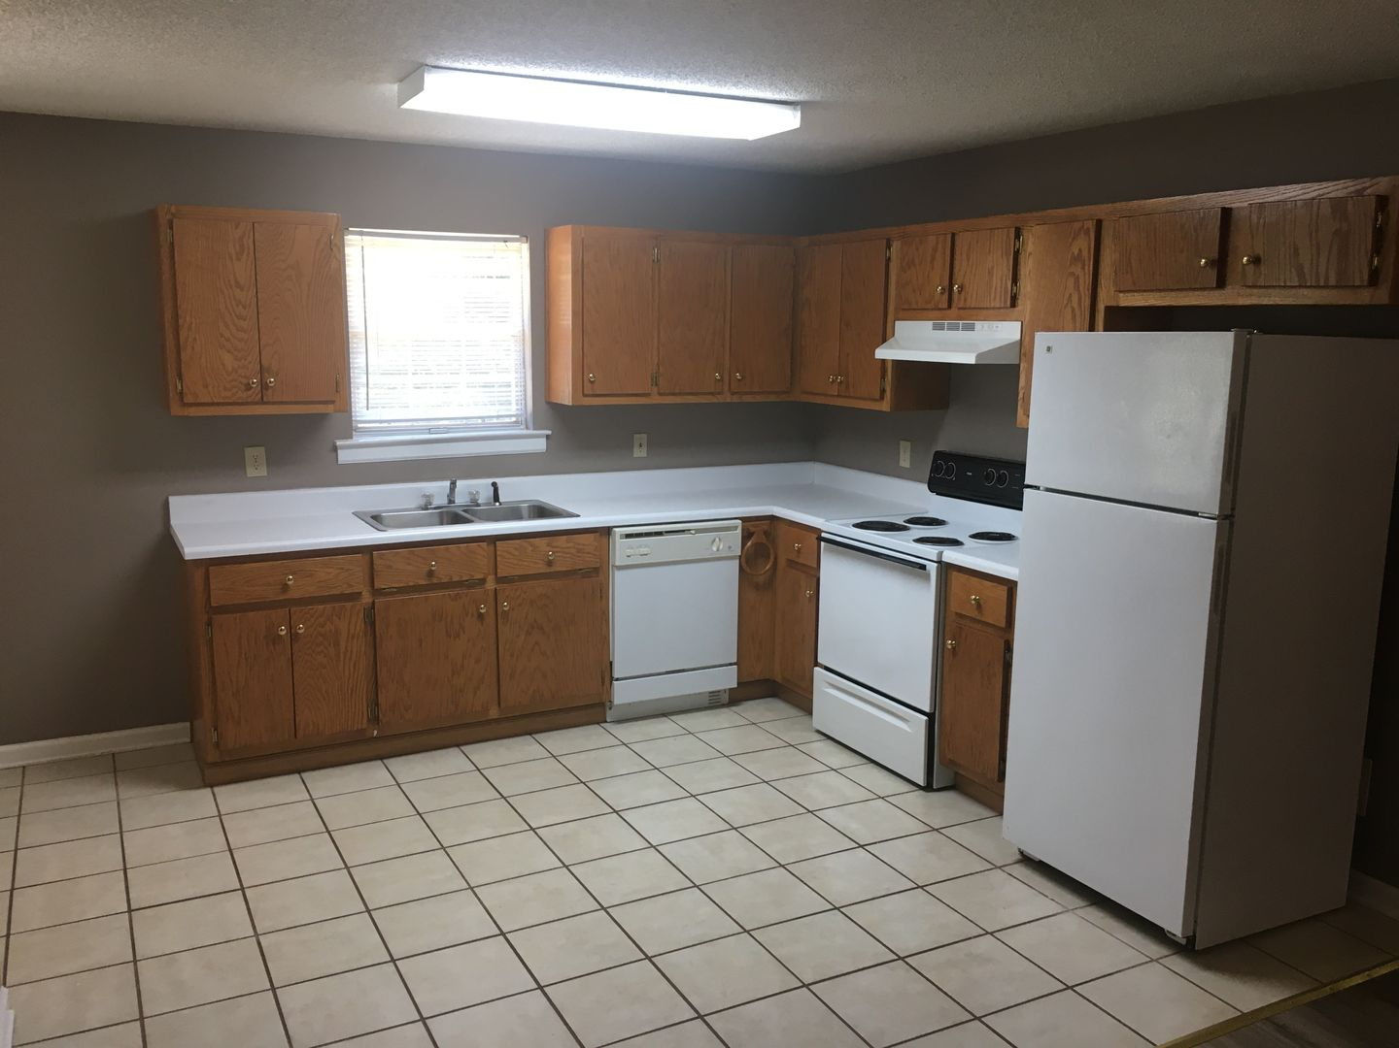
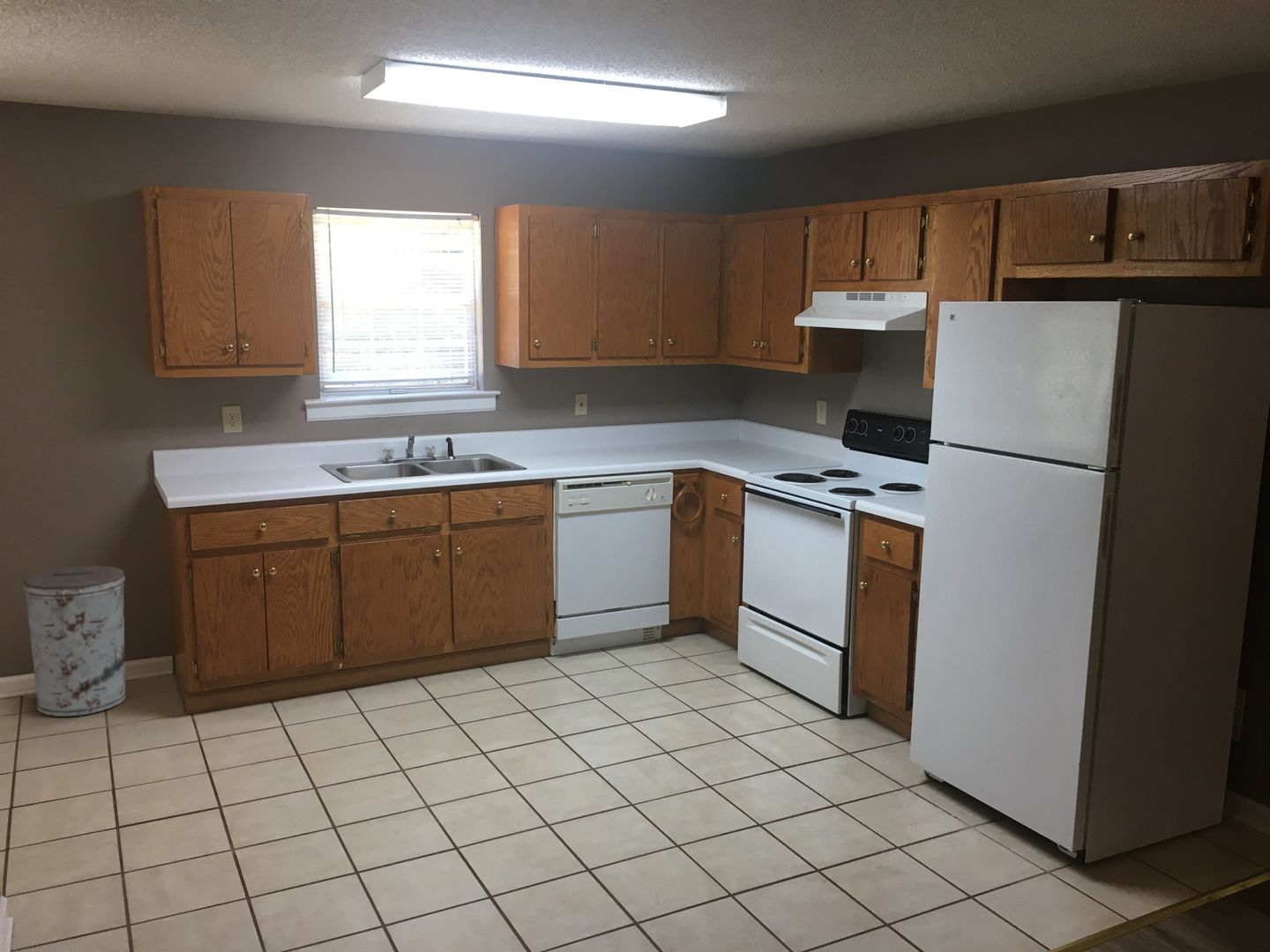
+ trash can [22,565,127,718]
